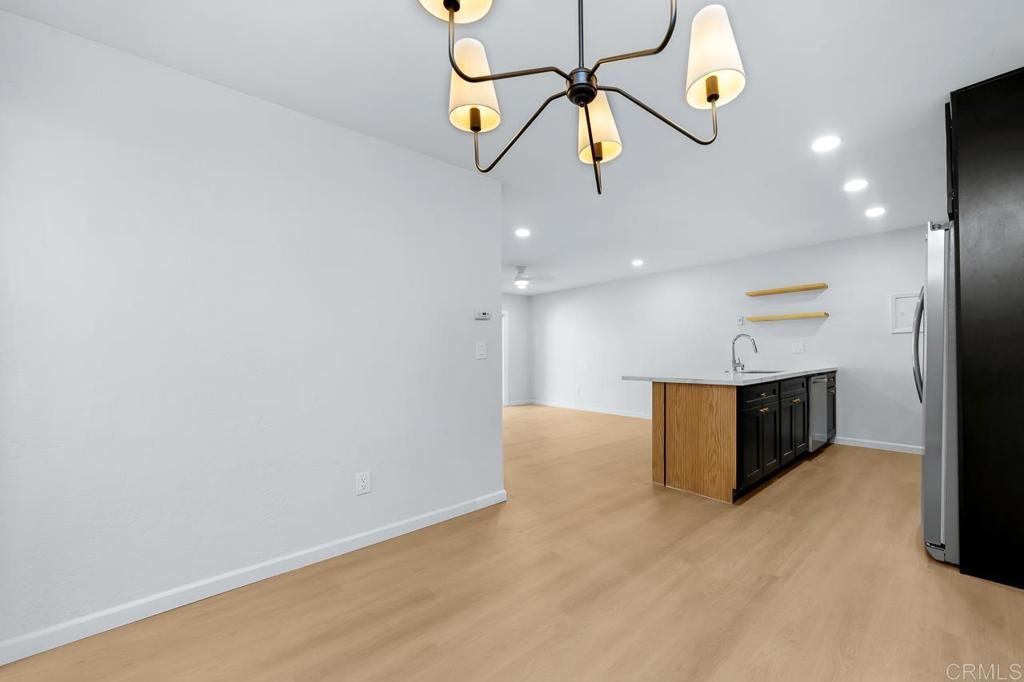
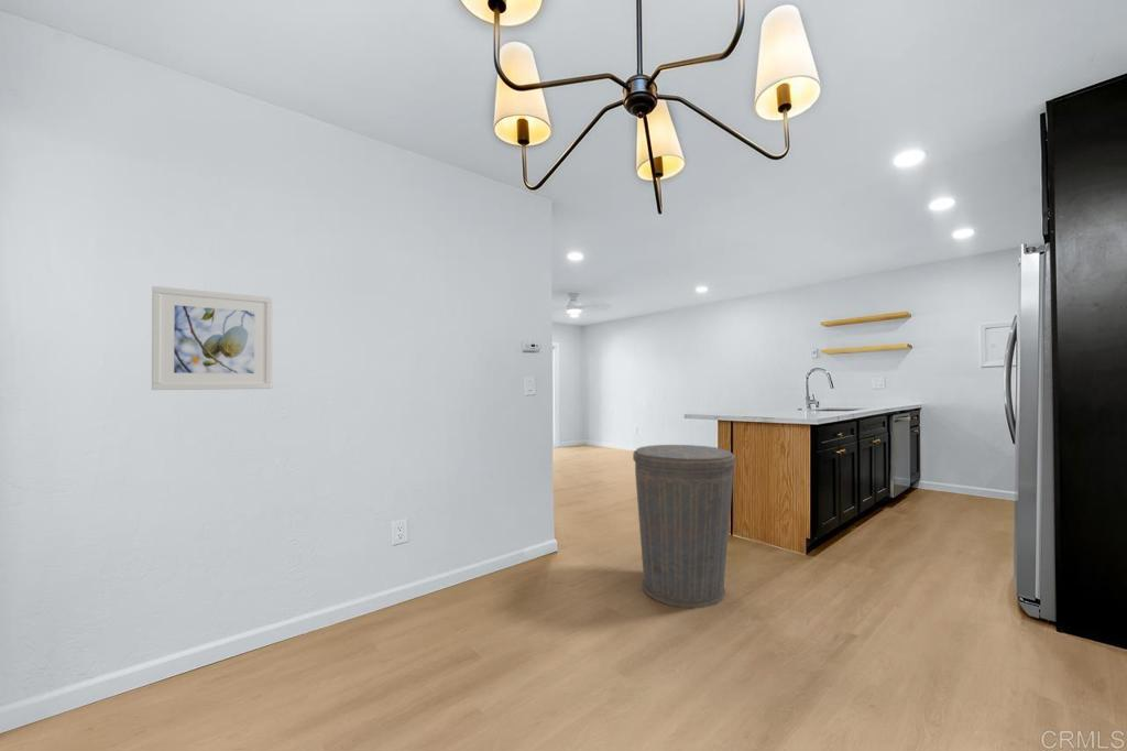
+ trash can [632,444,736,609]
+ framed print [151,285,274,391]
